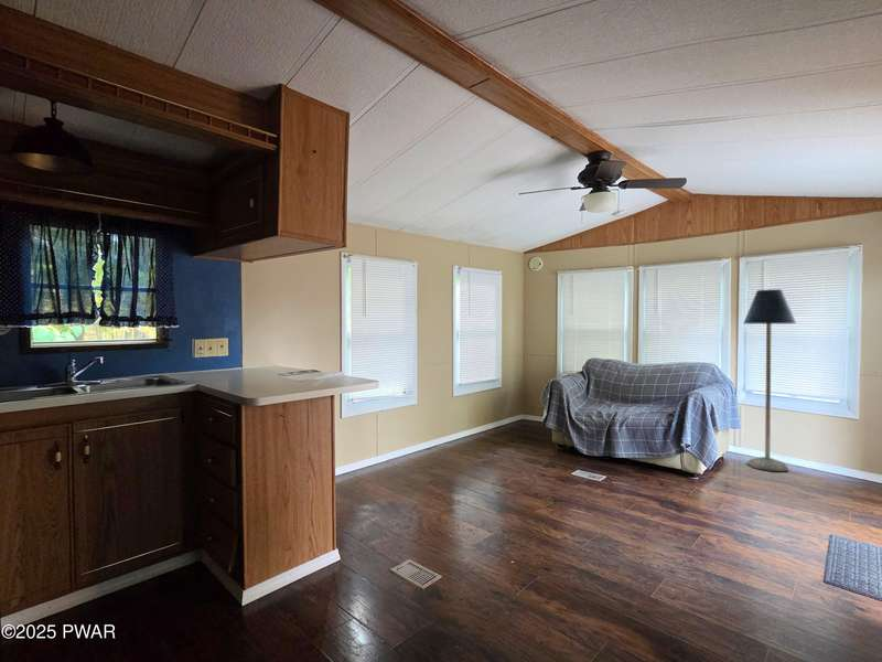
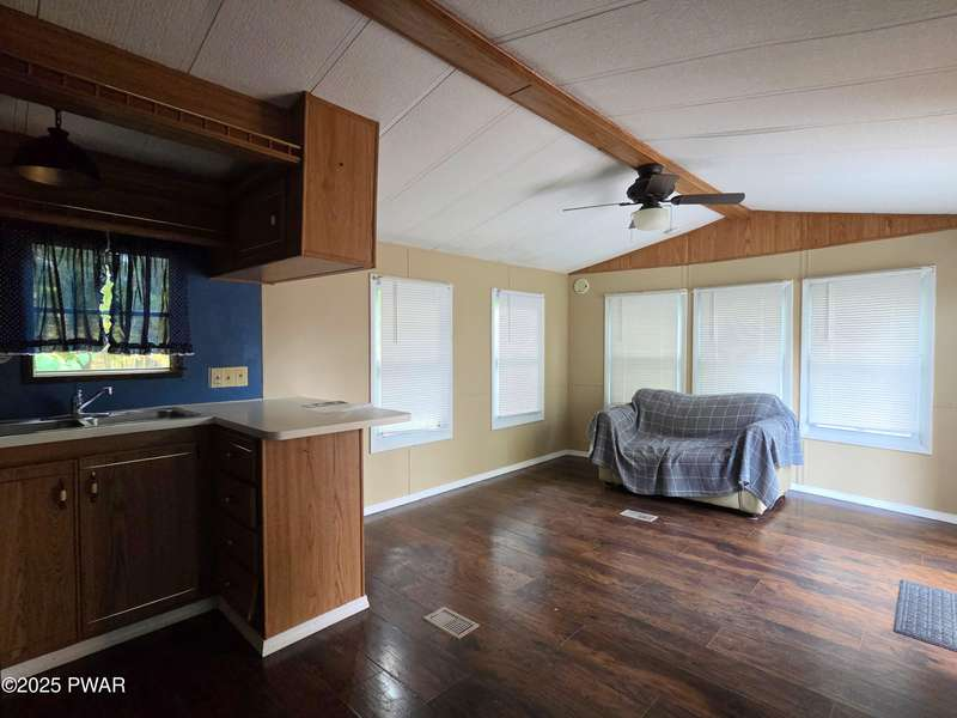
- floor lamp [743,288,797,472]
